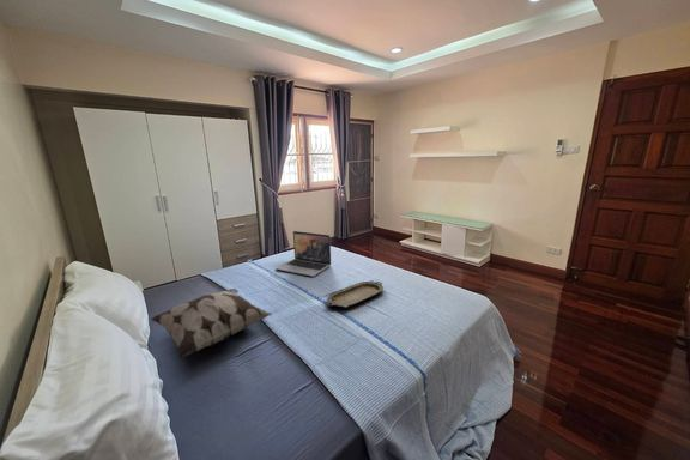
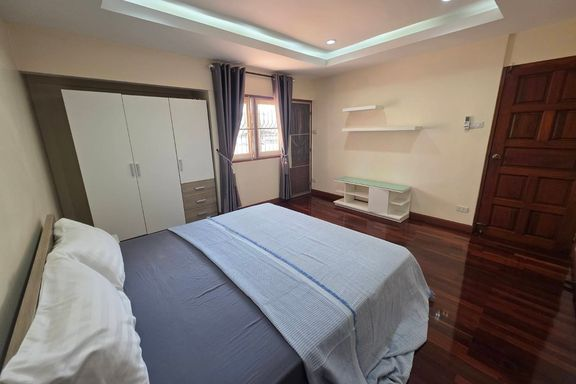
- serving tray [326,280,385,309]
- laptop [274,230,332,278]
- decorative pillow [150,288,274,359]
